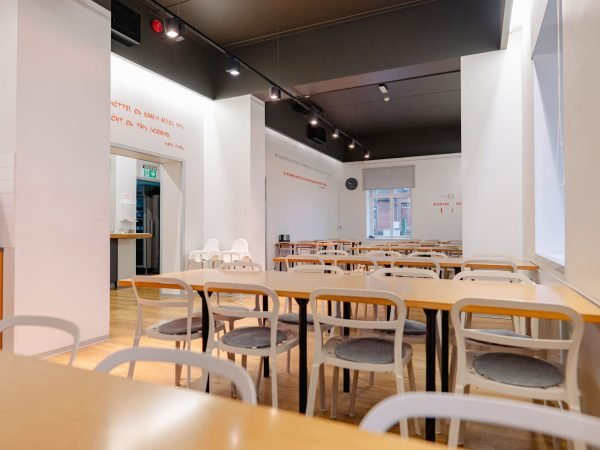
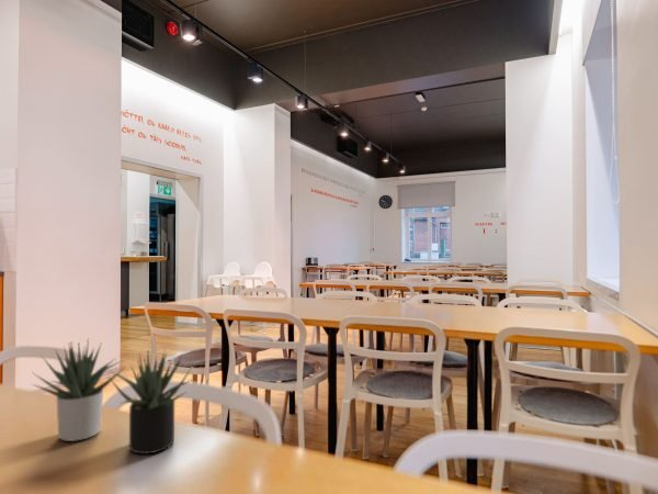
+ succulent plant [31,339,194,456]
